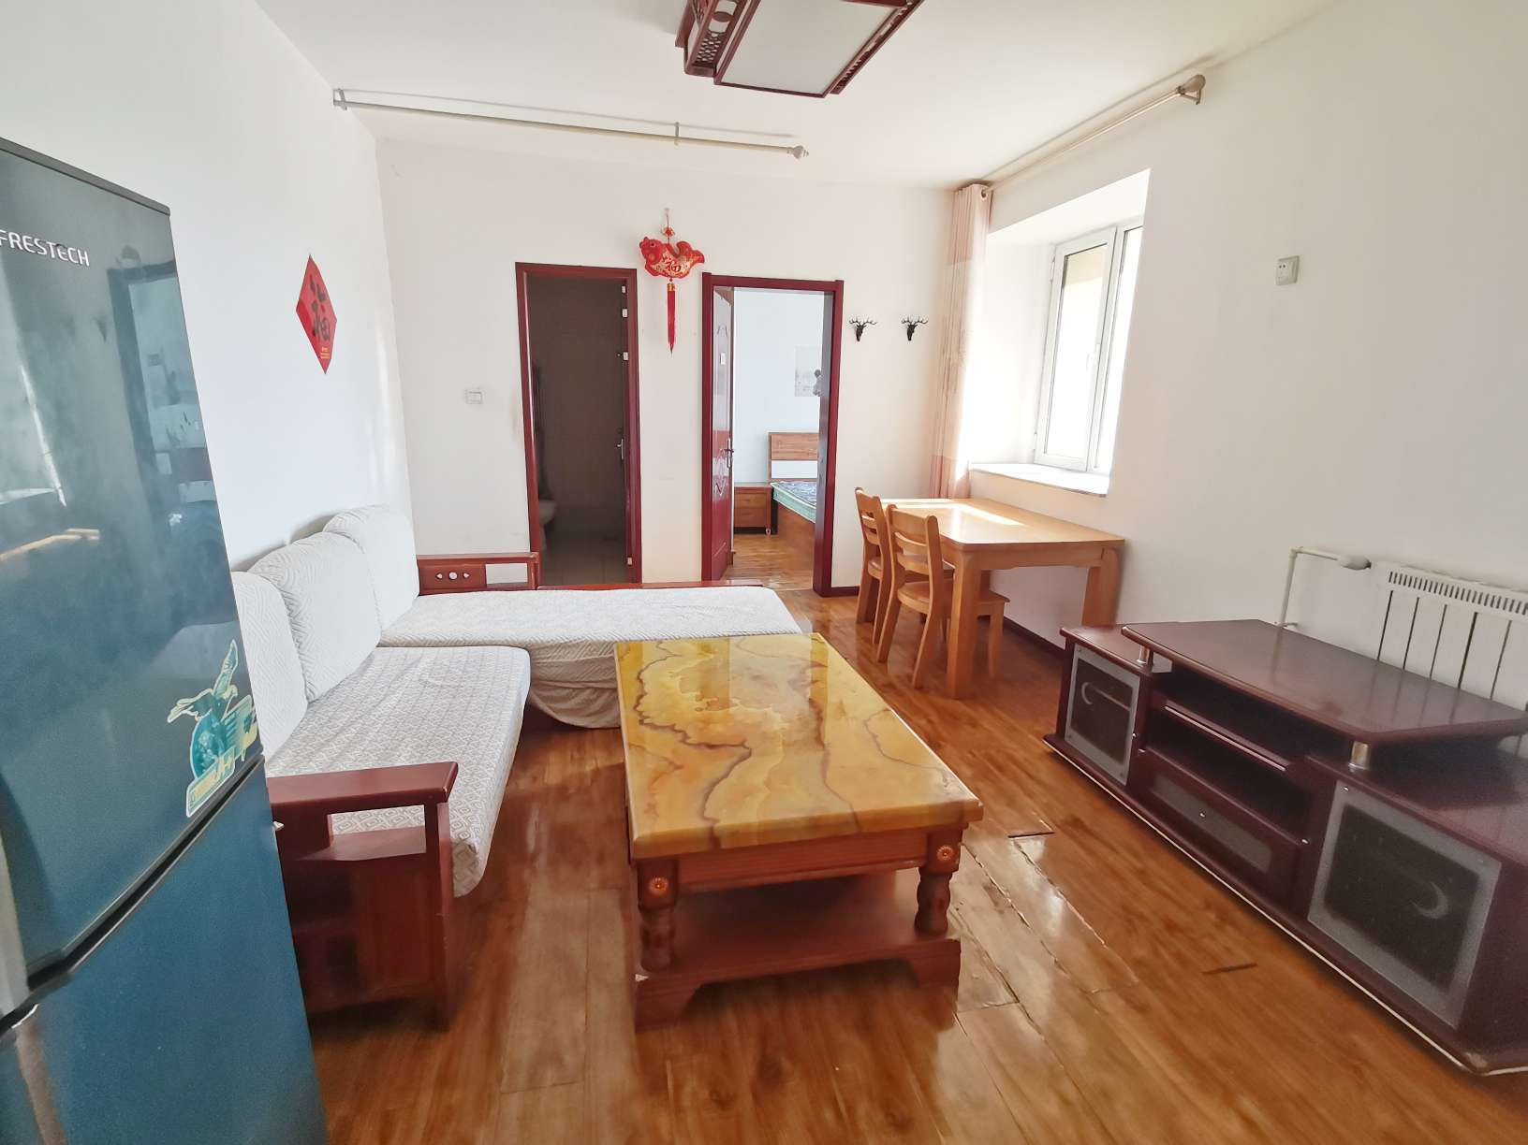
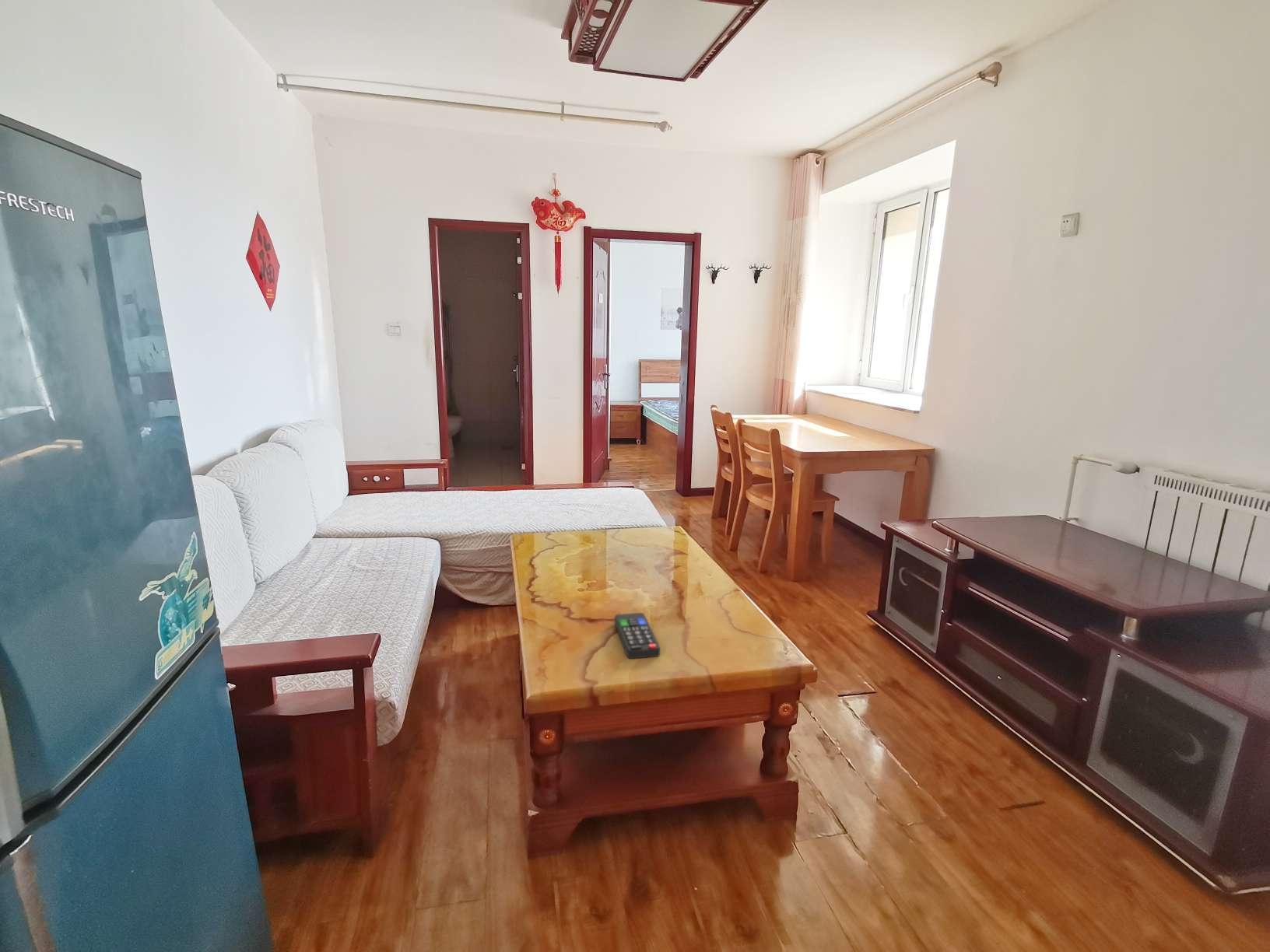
+ remote control [614,612,661,660]
